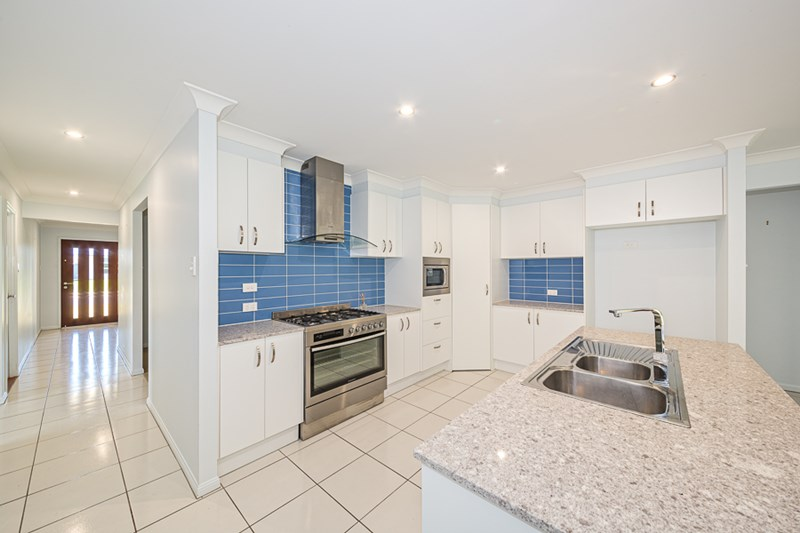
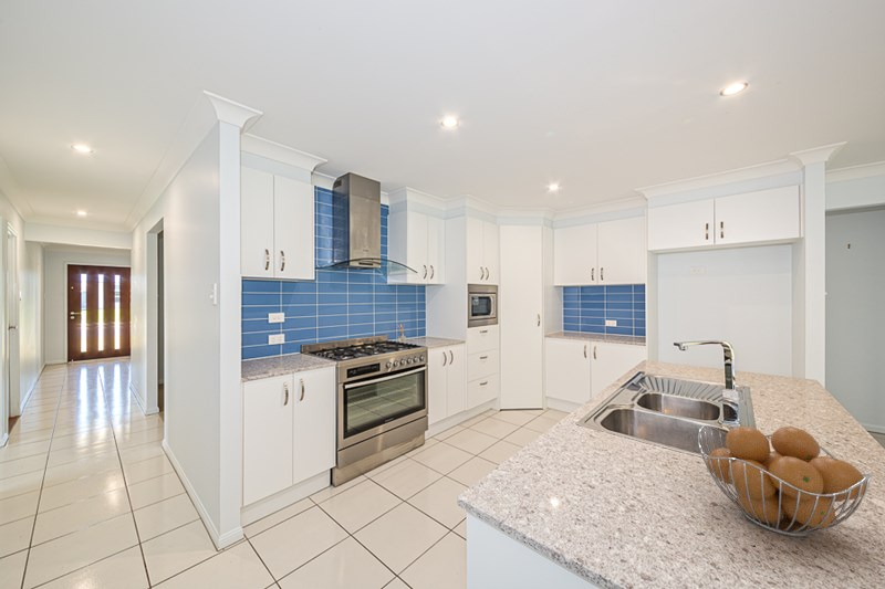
+ fruit basket [697,424,873,538]
